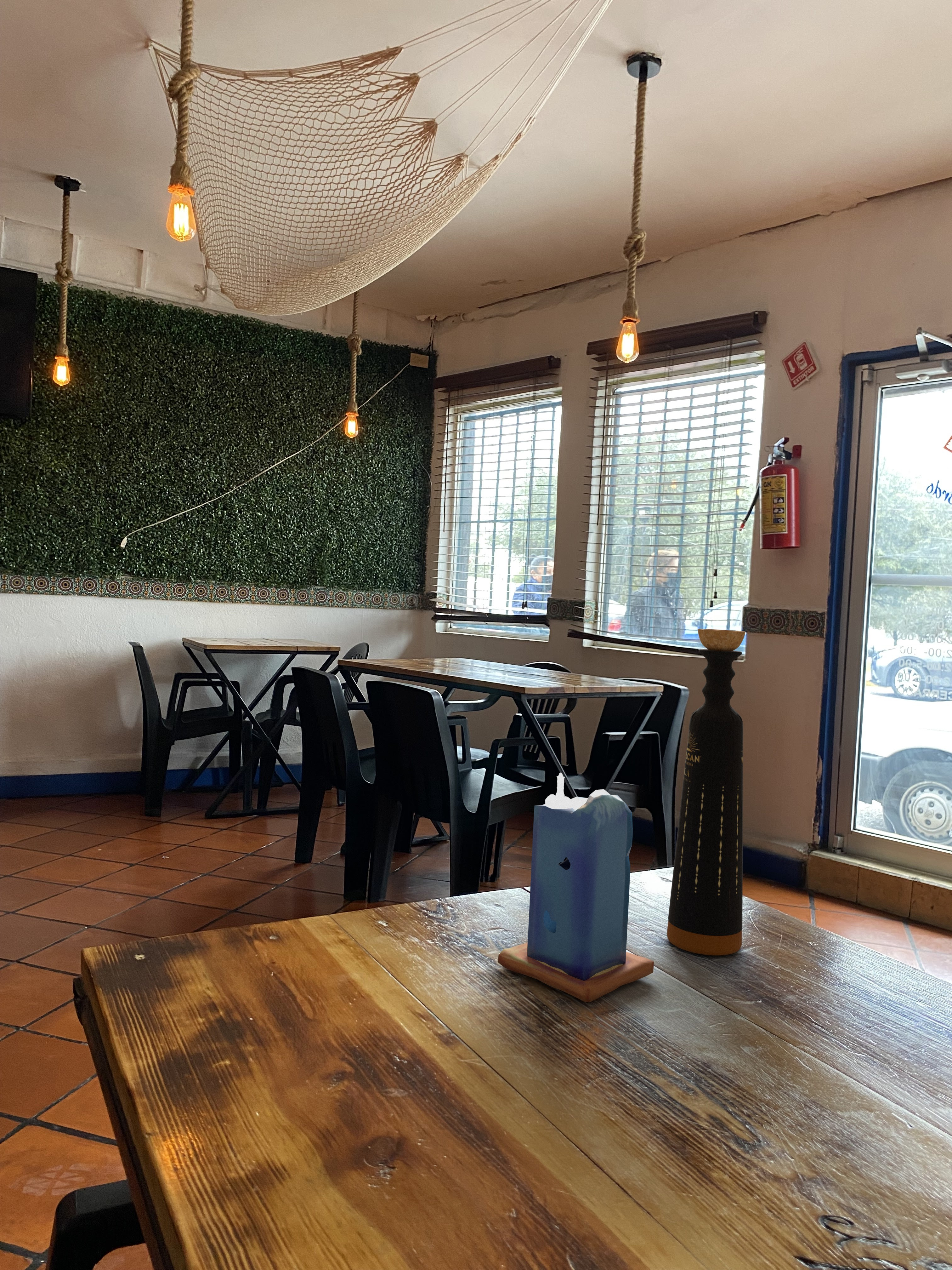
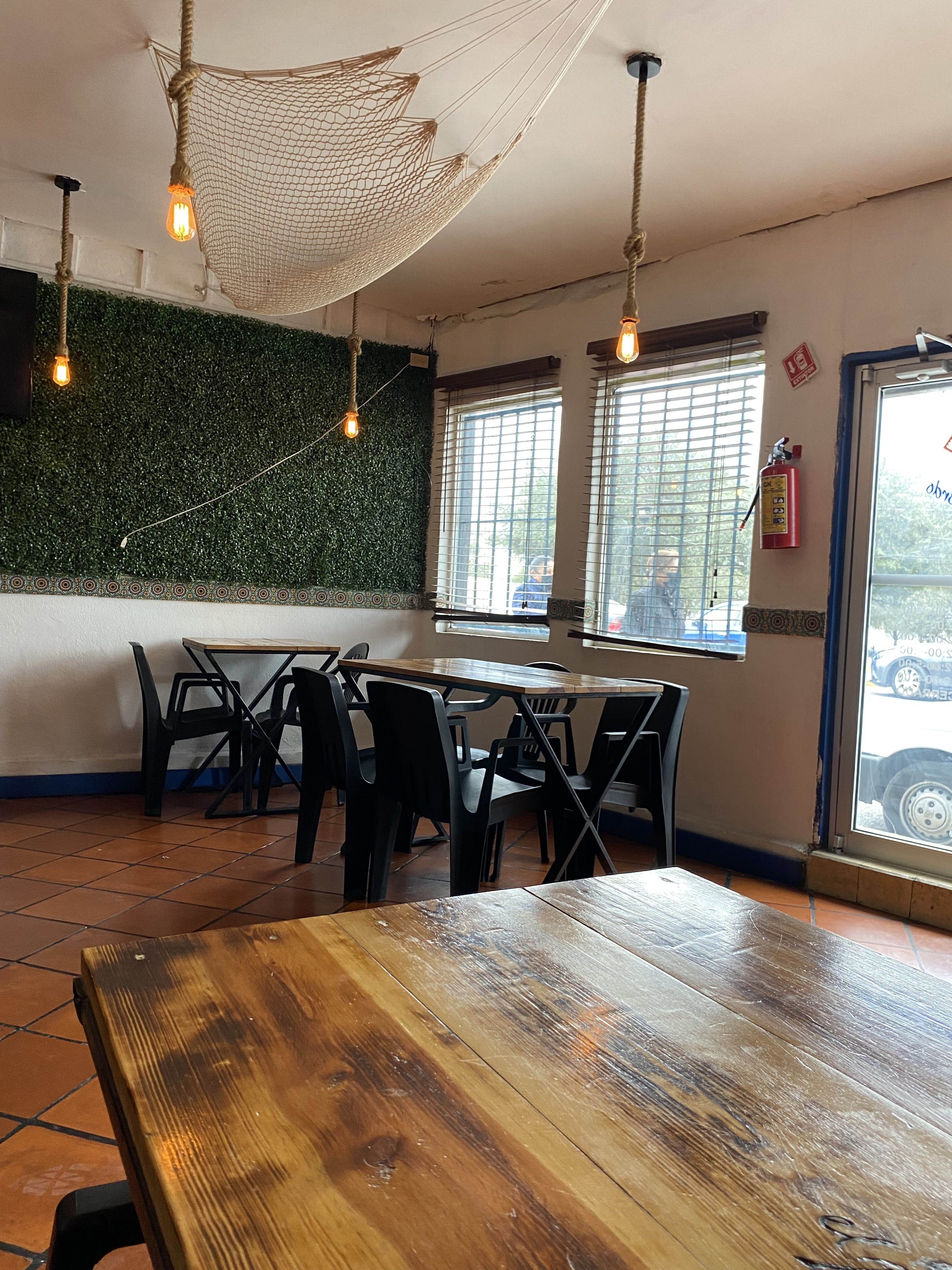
- candle [497,772,654,1004]
- bottle [666,629,746,956]
